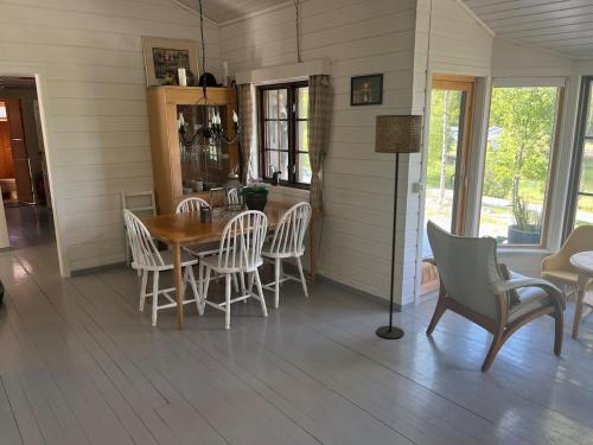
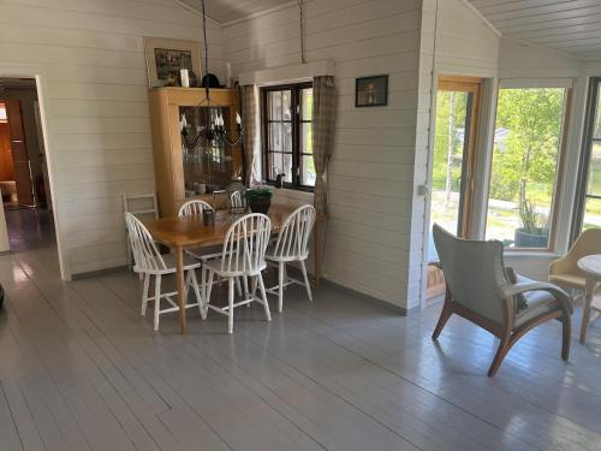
- floor lamp [374,114,423,339]
